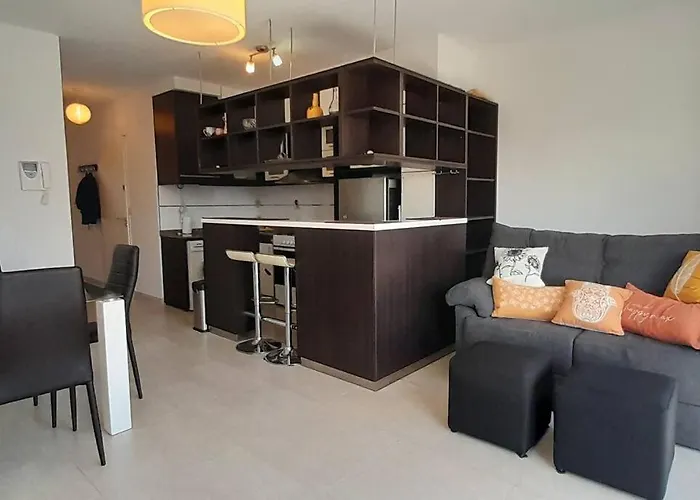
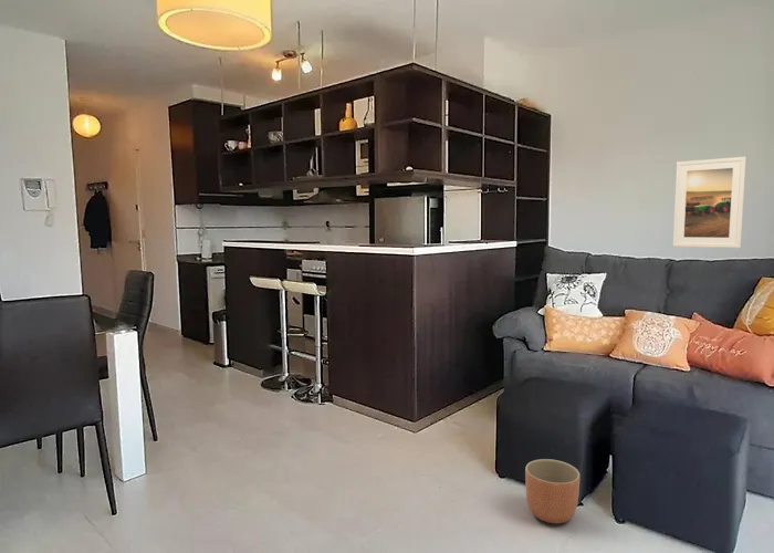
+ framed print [672,156,747,249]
+ planter [524,458,580,525]
